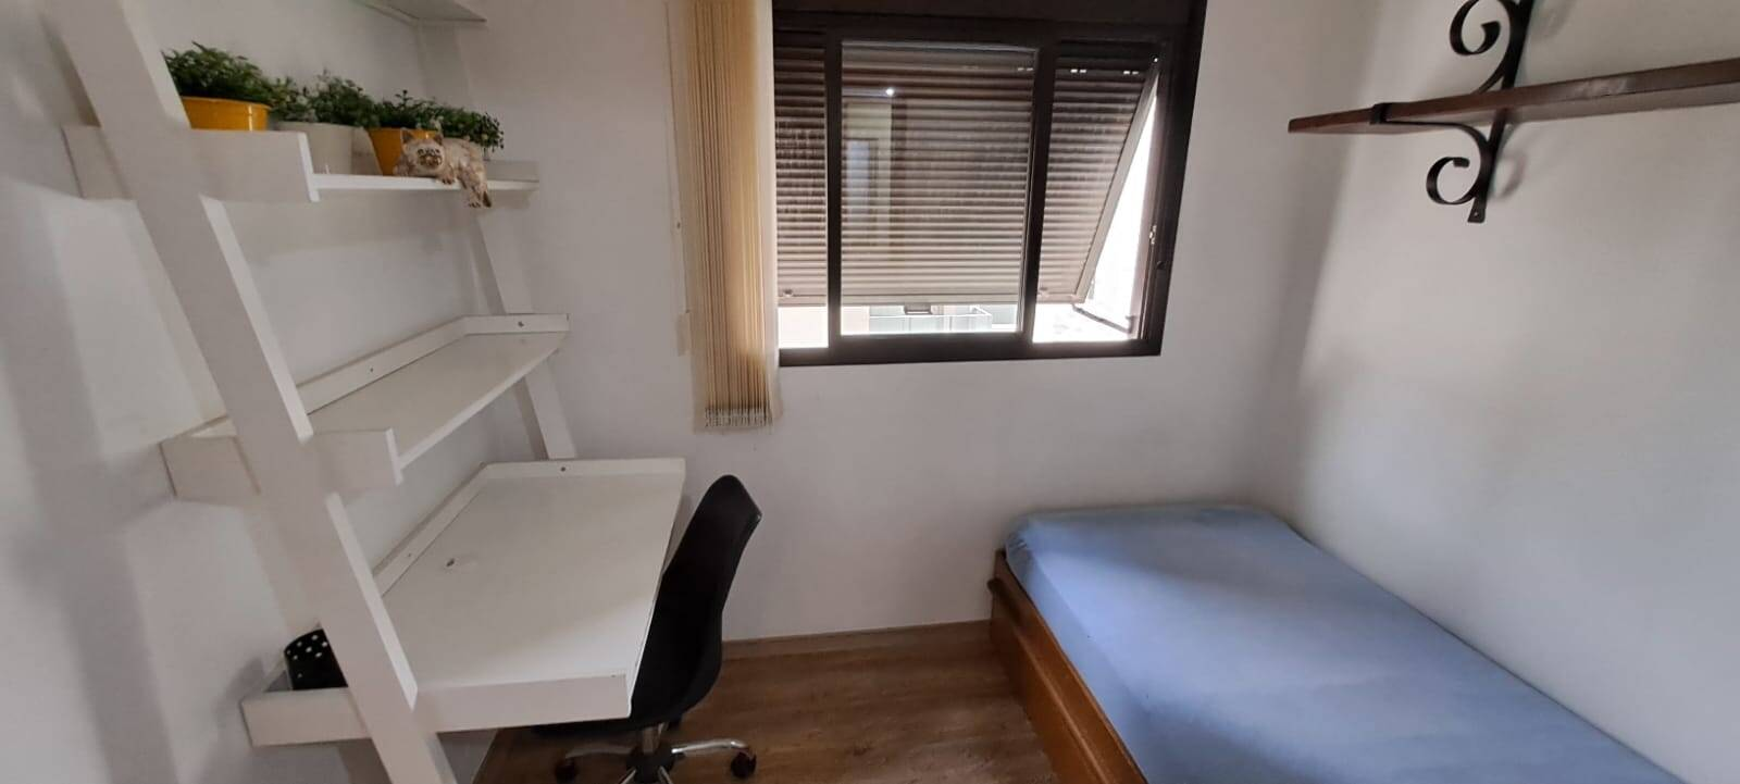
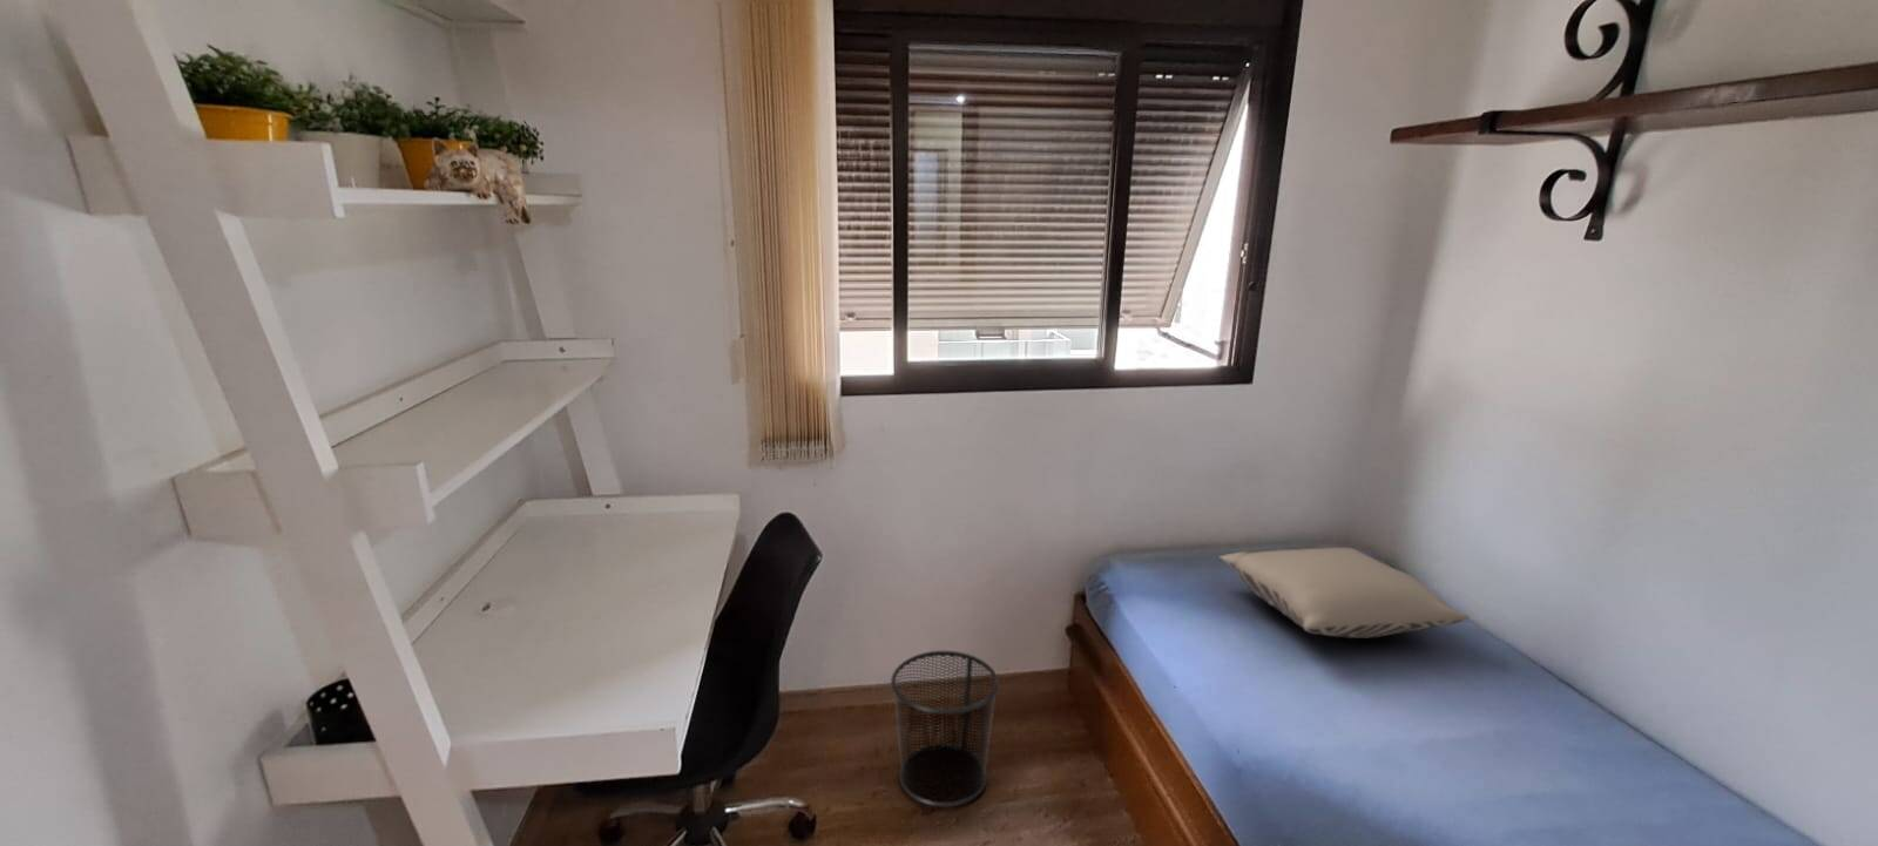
+ waste bin [890,650,1000,809]
+ pillow [1217,546,1471,639]
